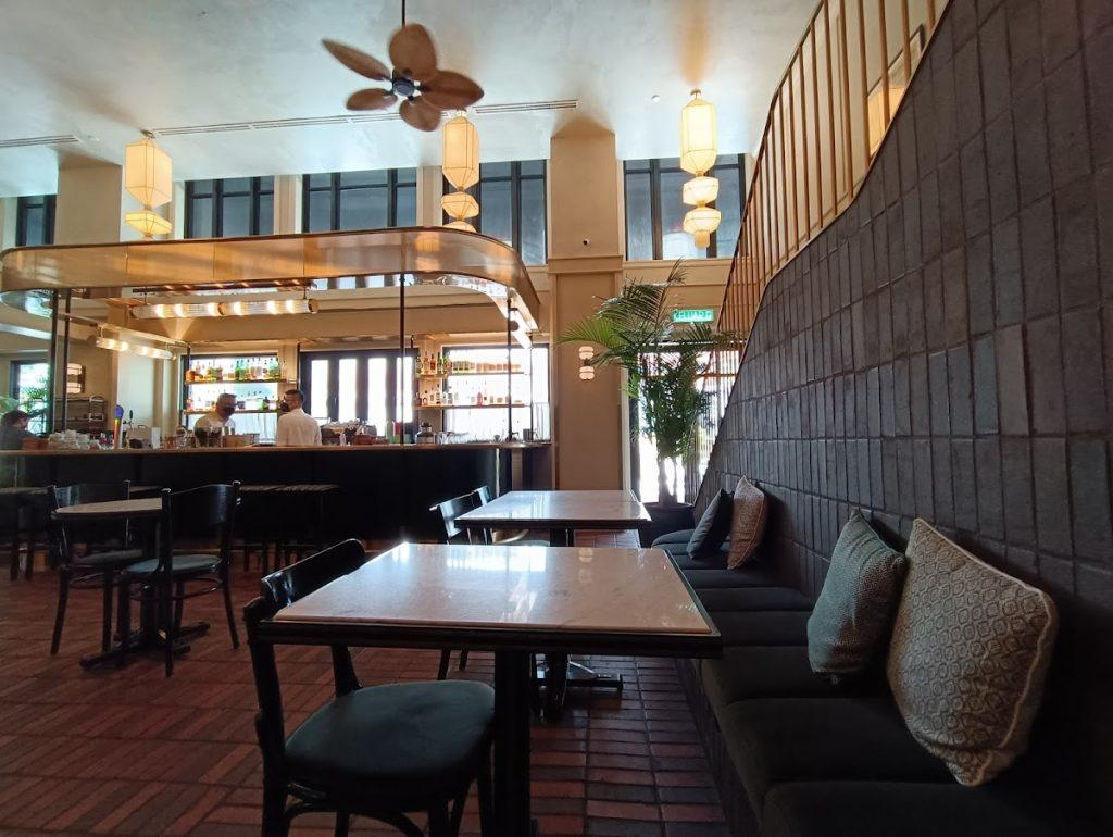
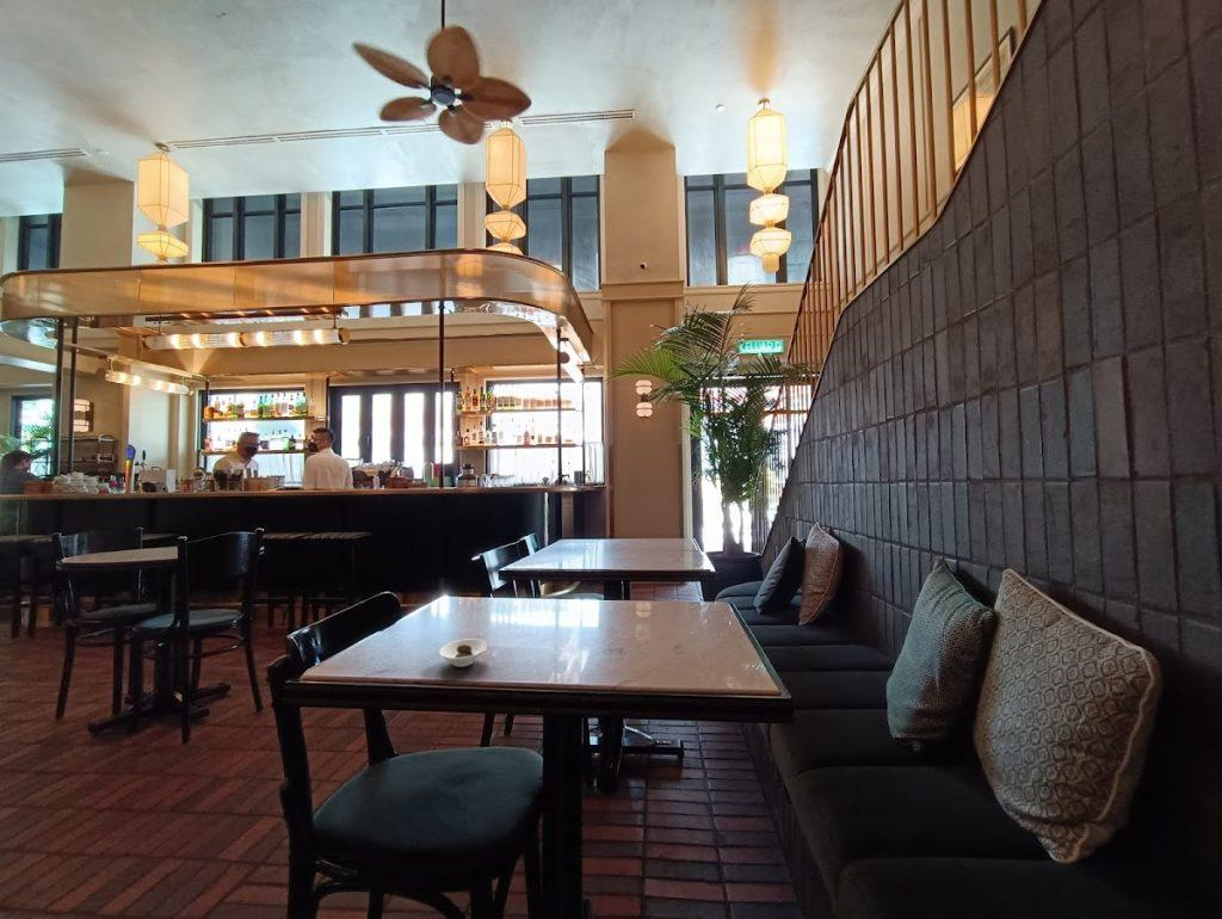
+ saucer [438,637,488,668]
